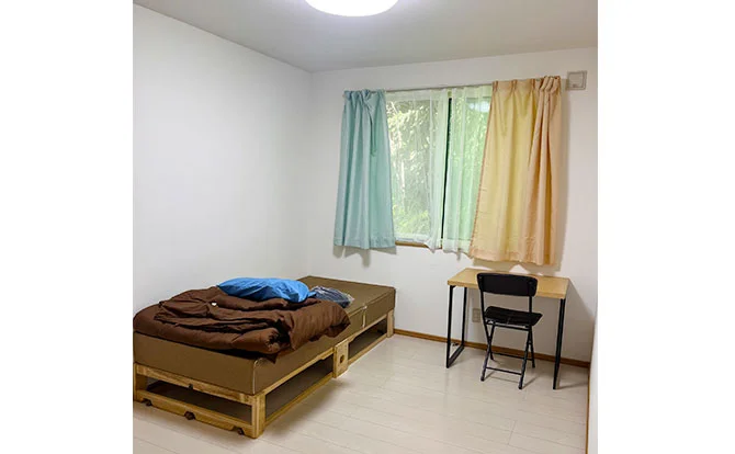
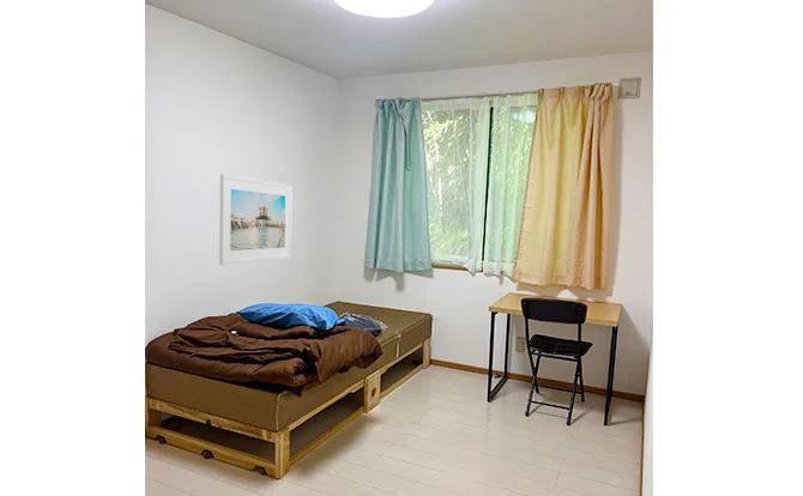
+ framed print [218,173,294,266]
